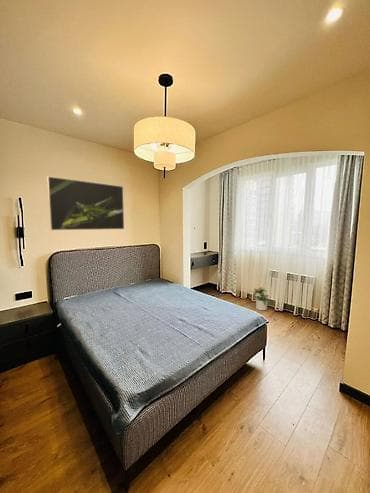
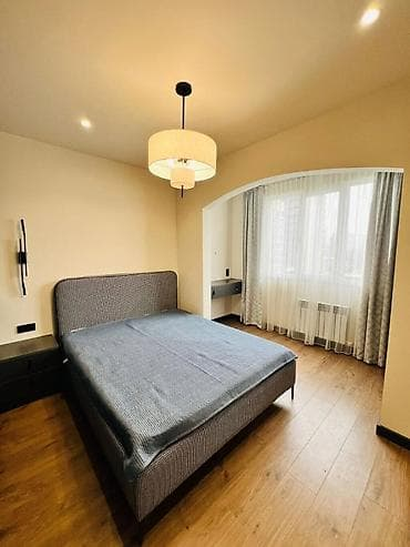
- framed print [46,175,125,231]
- potted plant [252,286,271,311]
